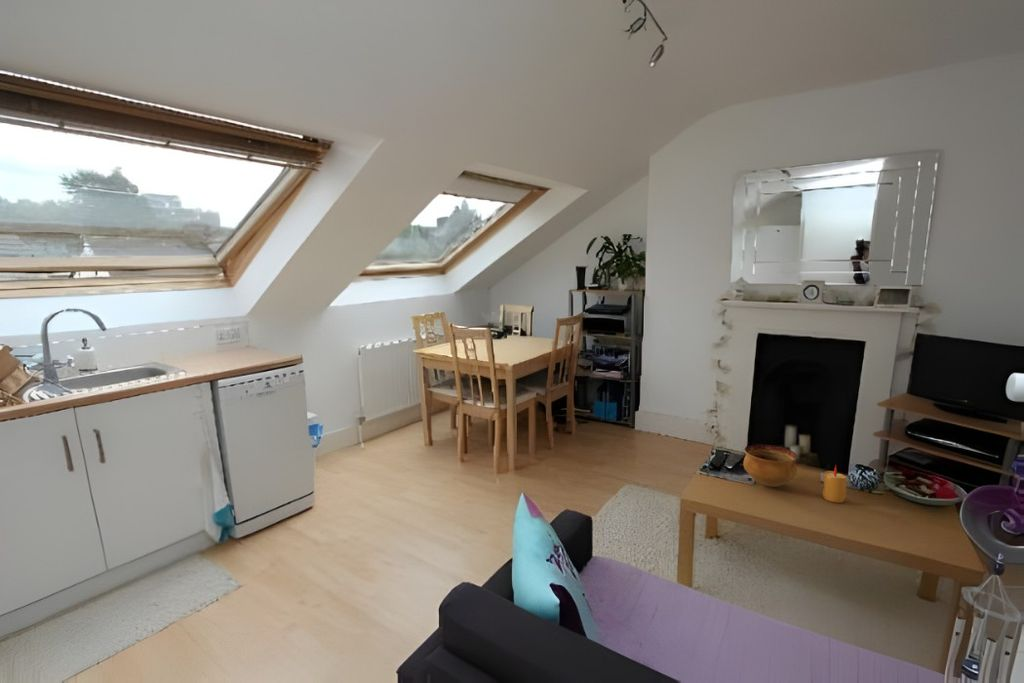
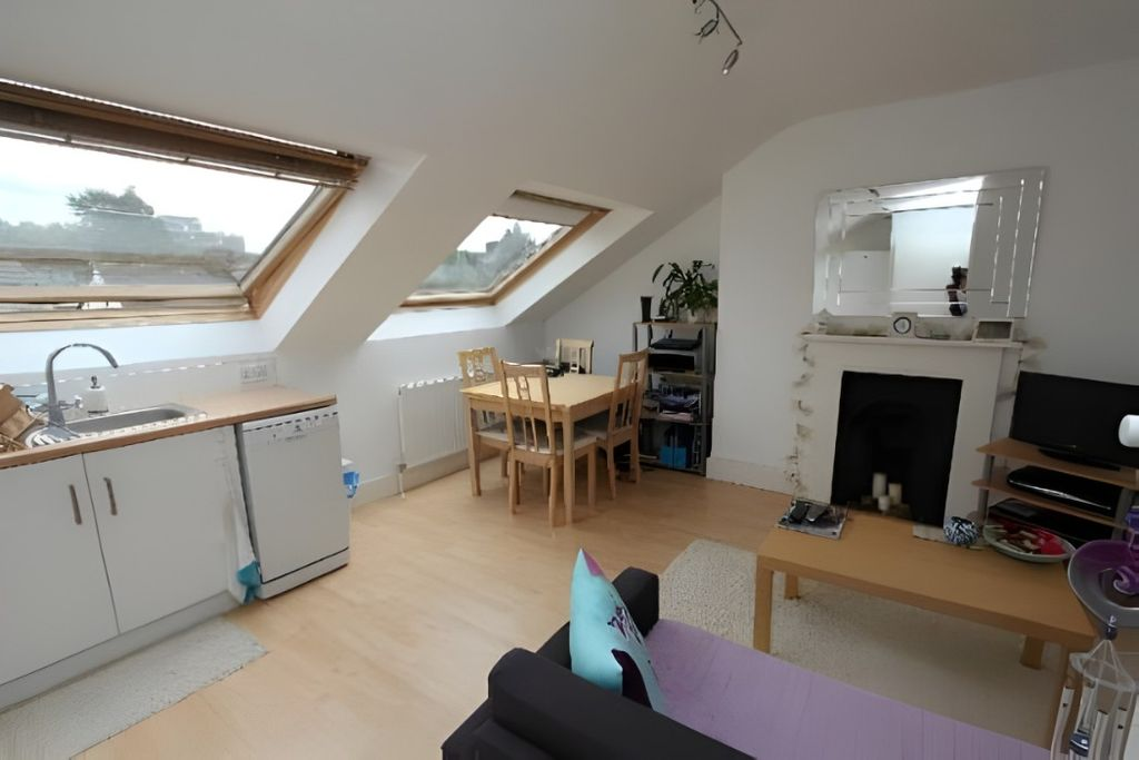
- bowl [742,443,798,488]
- candle [821,465,847,504]
